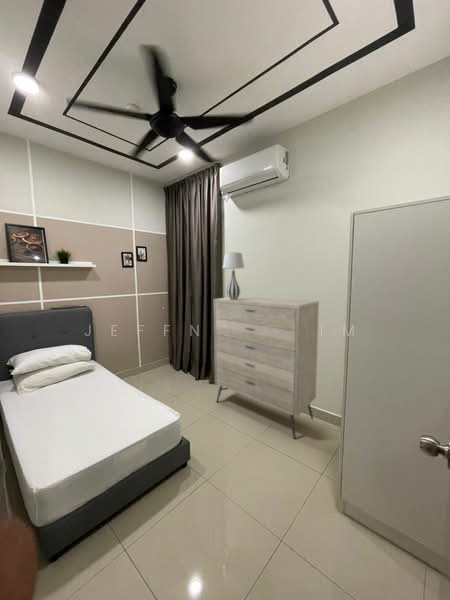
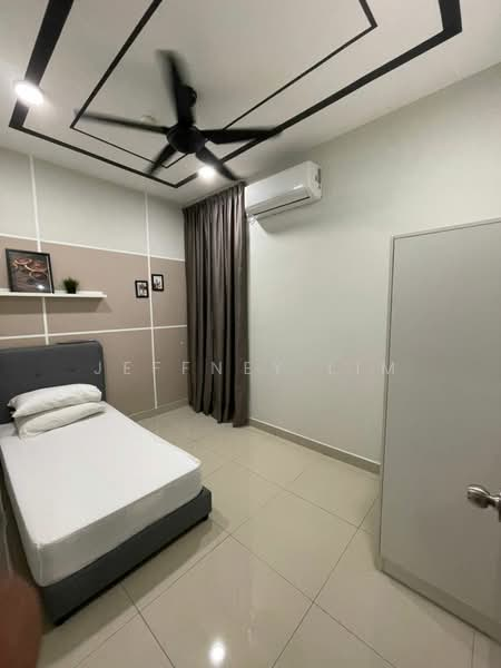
- table lamp [222,252,245,300]
- dresser [213,296,320,441]
